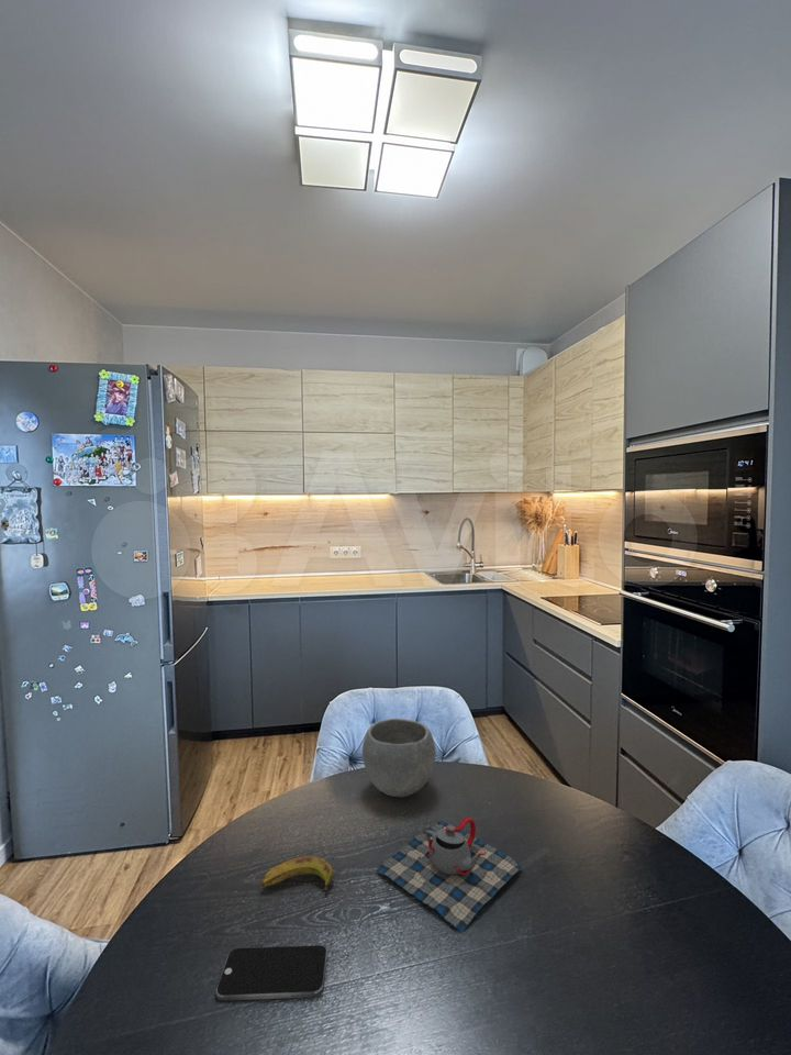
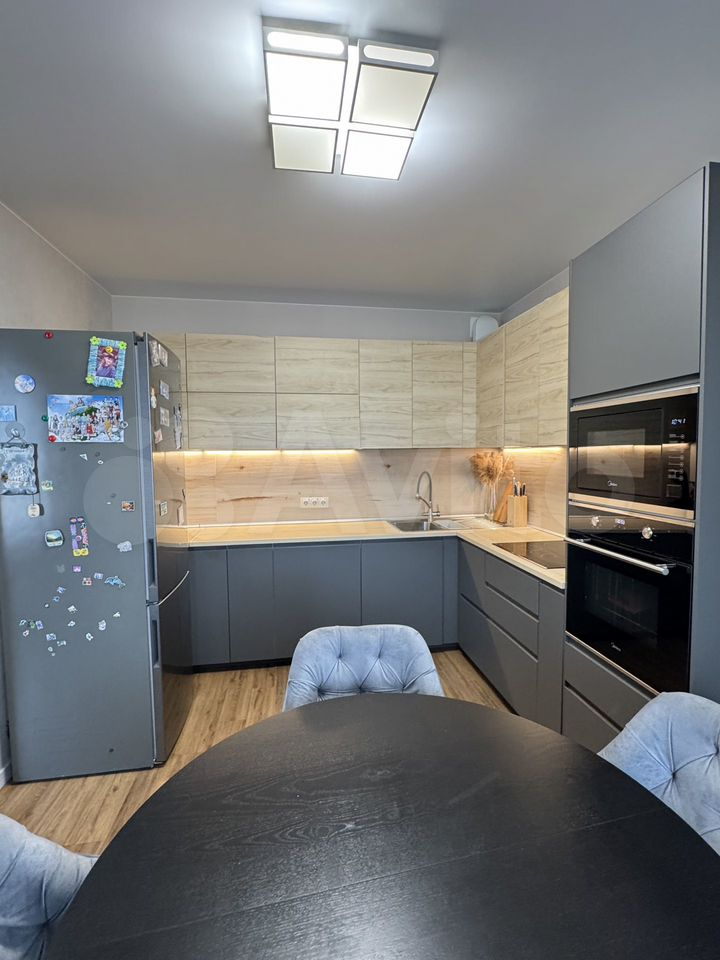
- teapot [375,817,524,934]
- banana [260,855,335,891]
- bowl [361,718,437,798]
- smartphone [215,944,328,1001]
